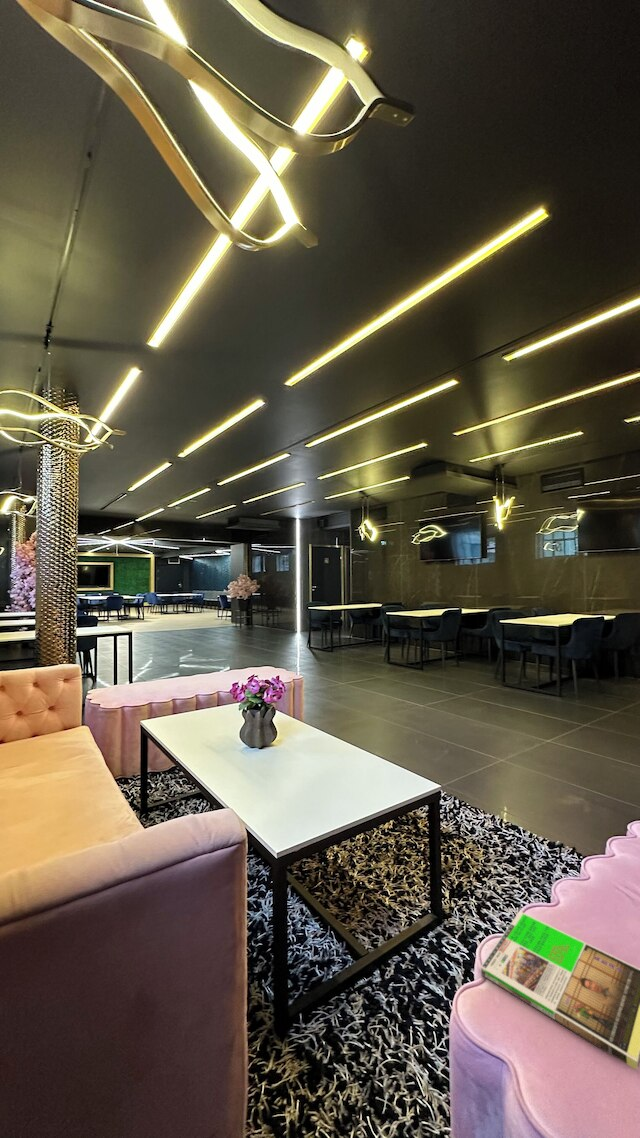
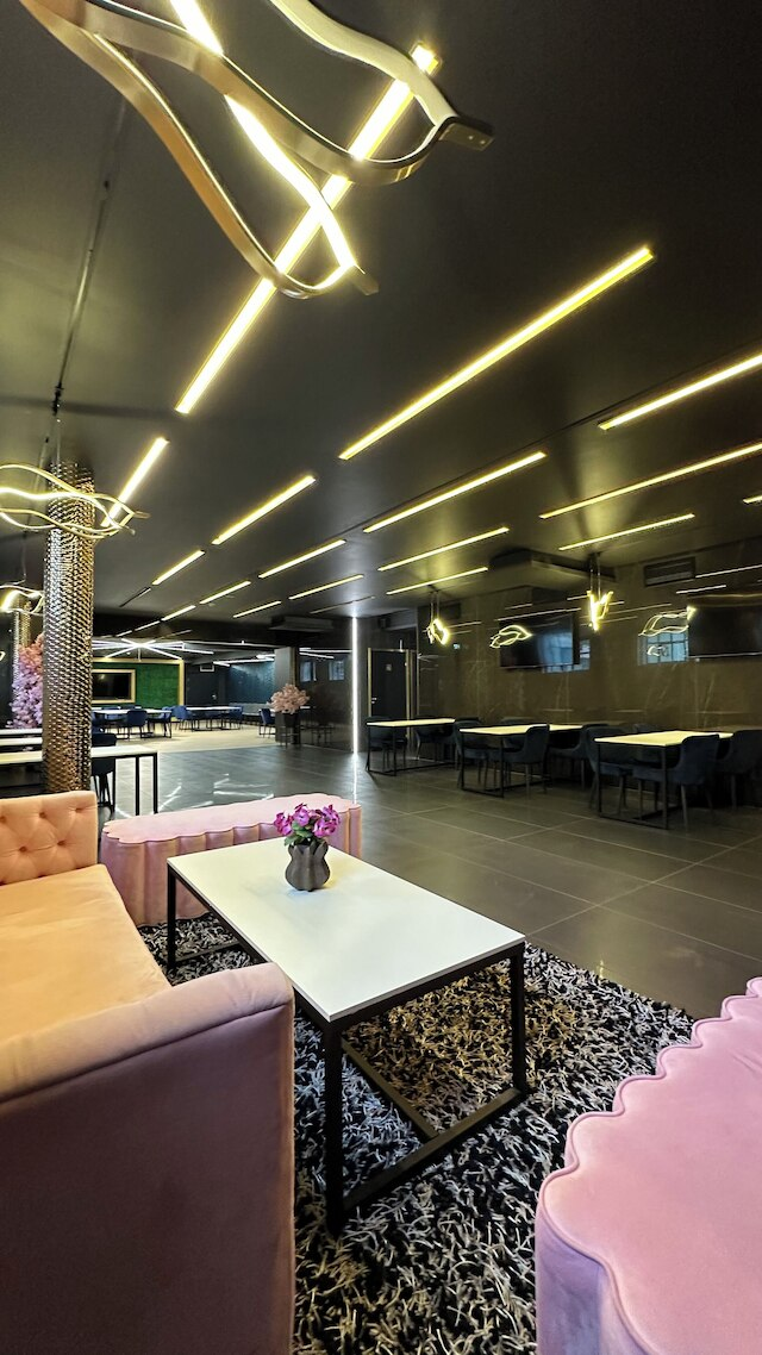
- magazine [480,910,640,1072]
